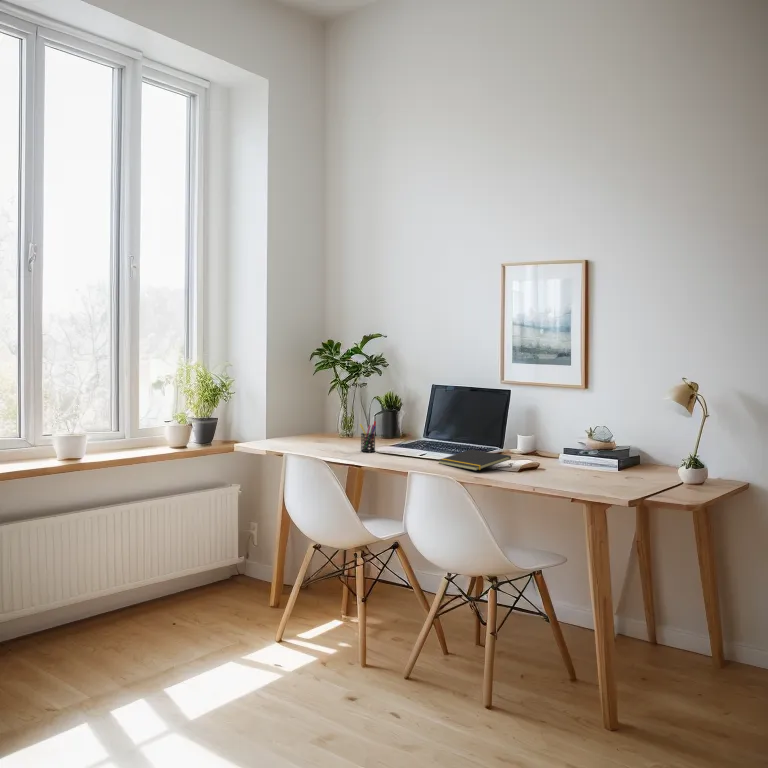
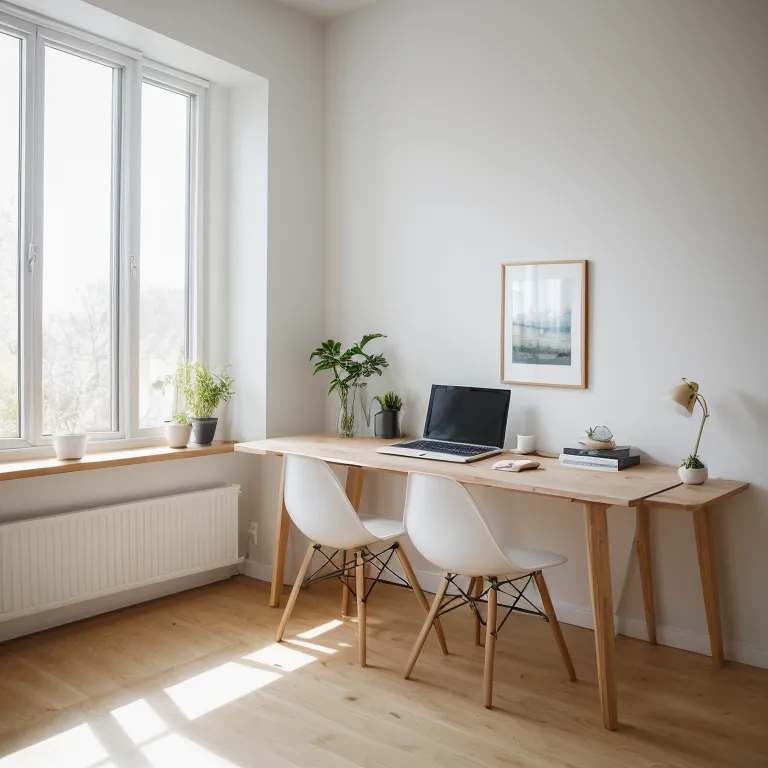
- pen holder [359,420,377,453]
- notepad [437,449,512,472]
